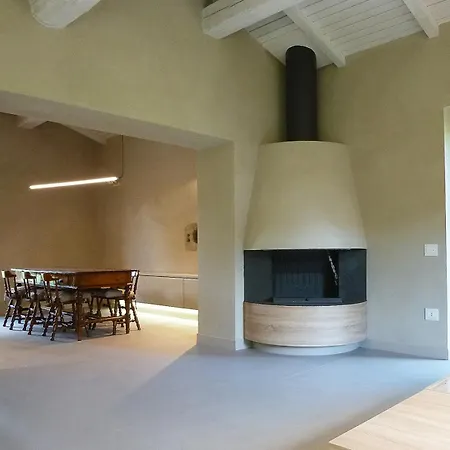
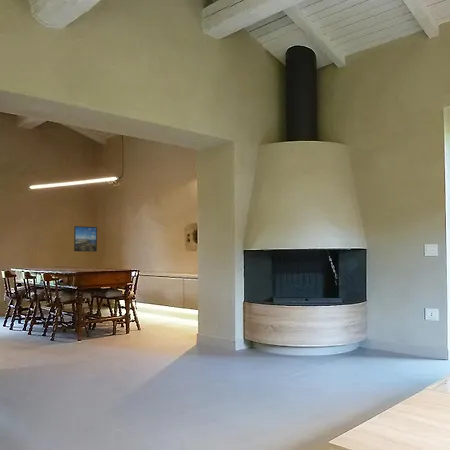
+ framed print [73,225,98,252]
